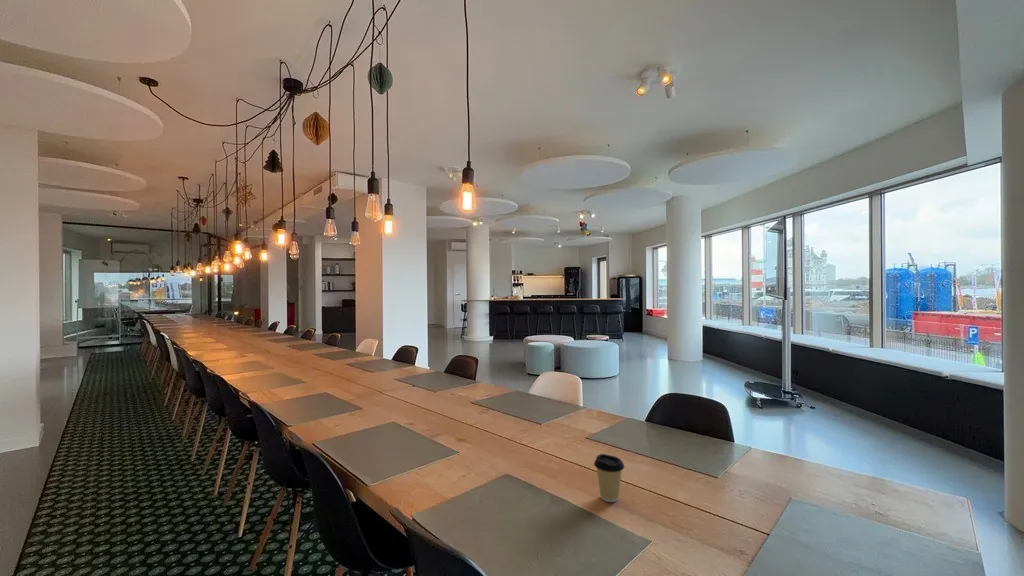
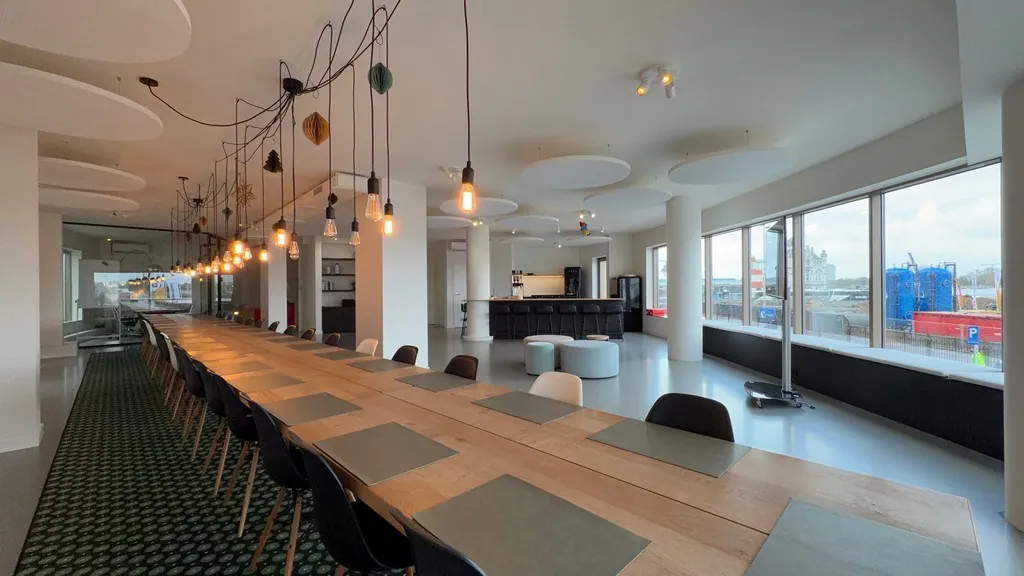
- coffee cup [593,453,625,503]
